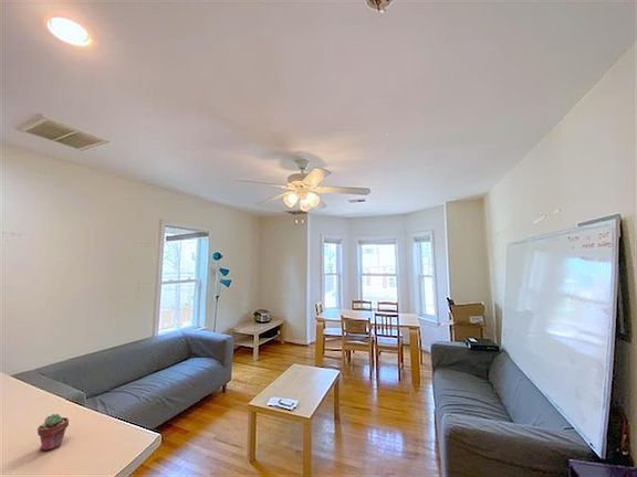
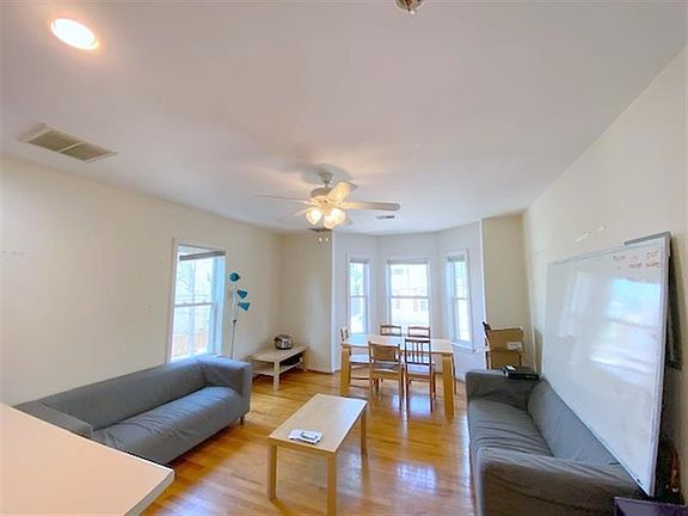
- potted succulent [36,413,70,452]
